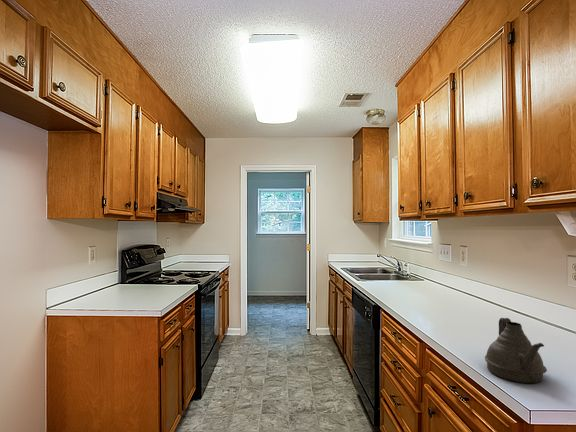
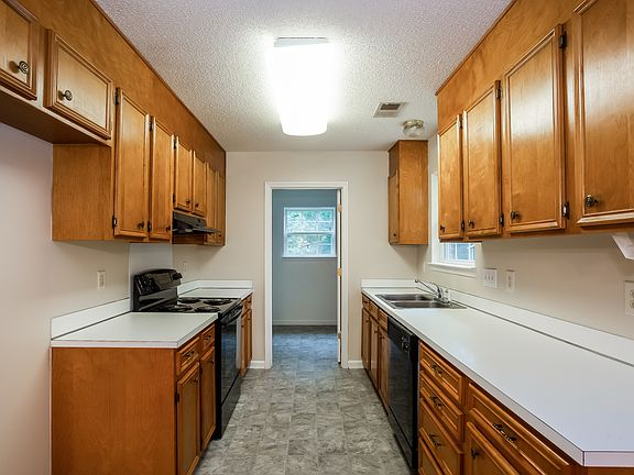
- teapot [484,317,548,384]
